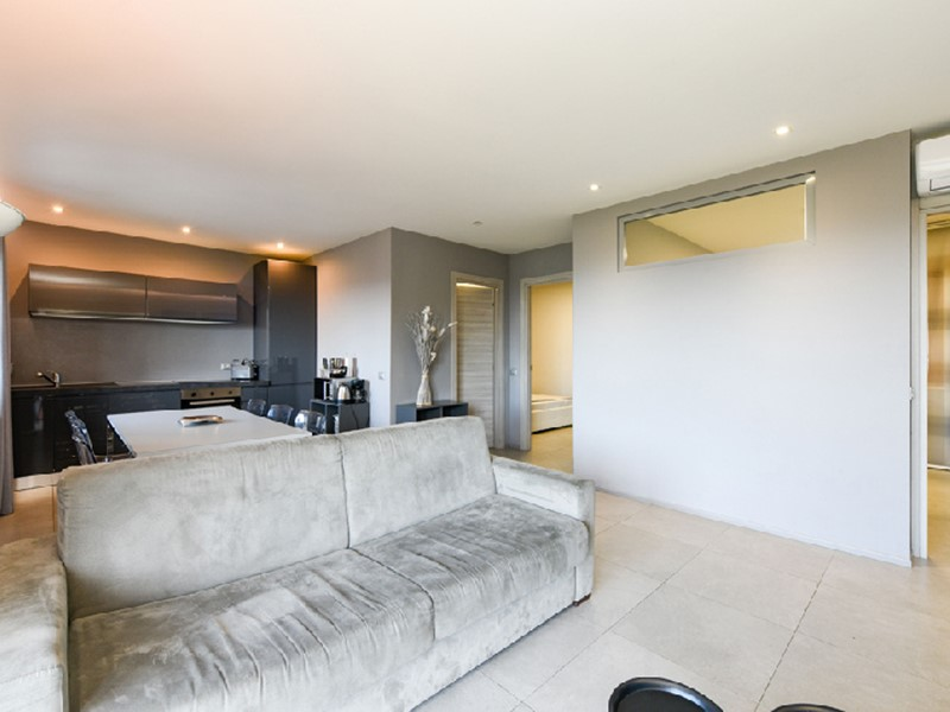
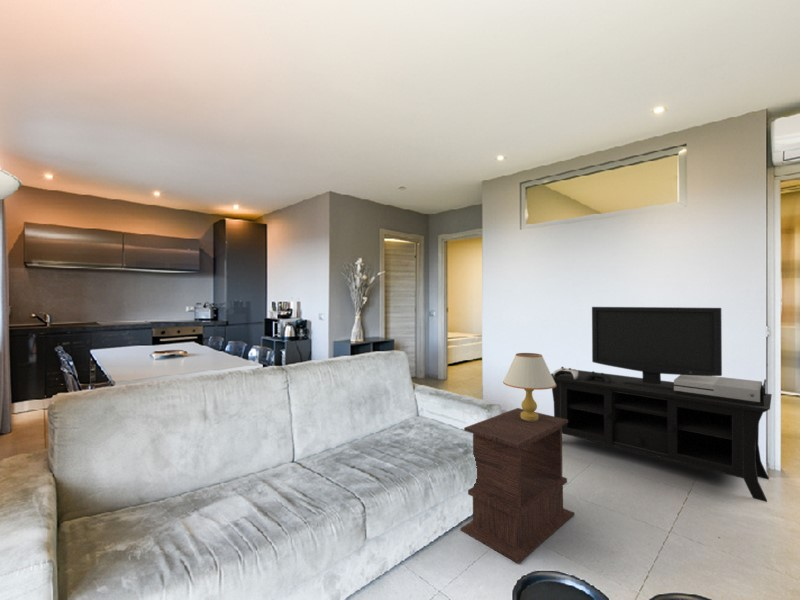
+ media console [551,306,773,503]
+ side table [459,407,575,565]
+ table lamp [502,352,556,421]
